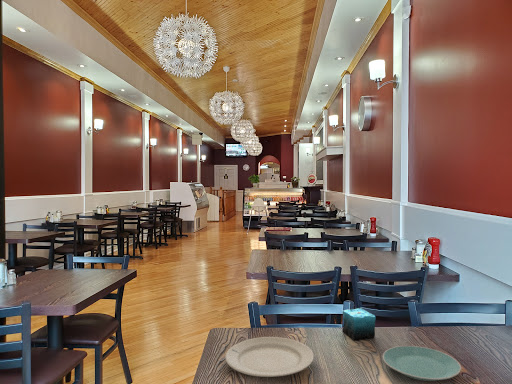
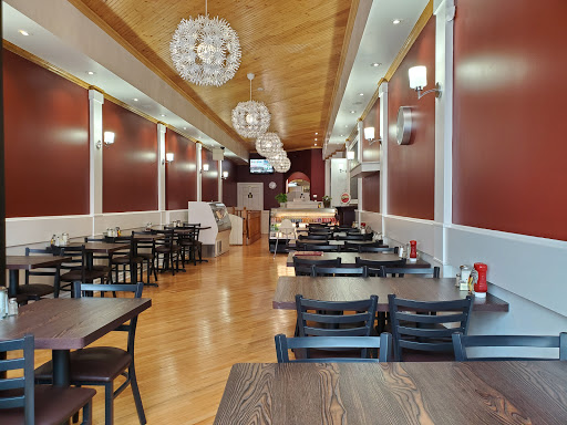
- plate [382,345,462,382]
- candle [341,308,377,342]
- chinaware [224,336,315,378]
